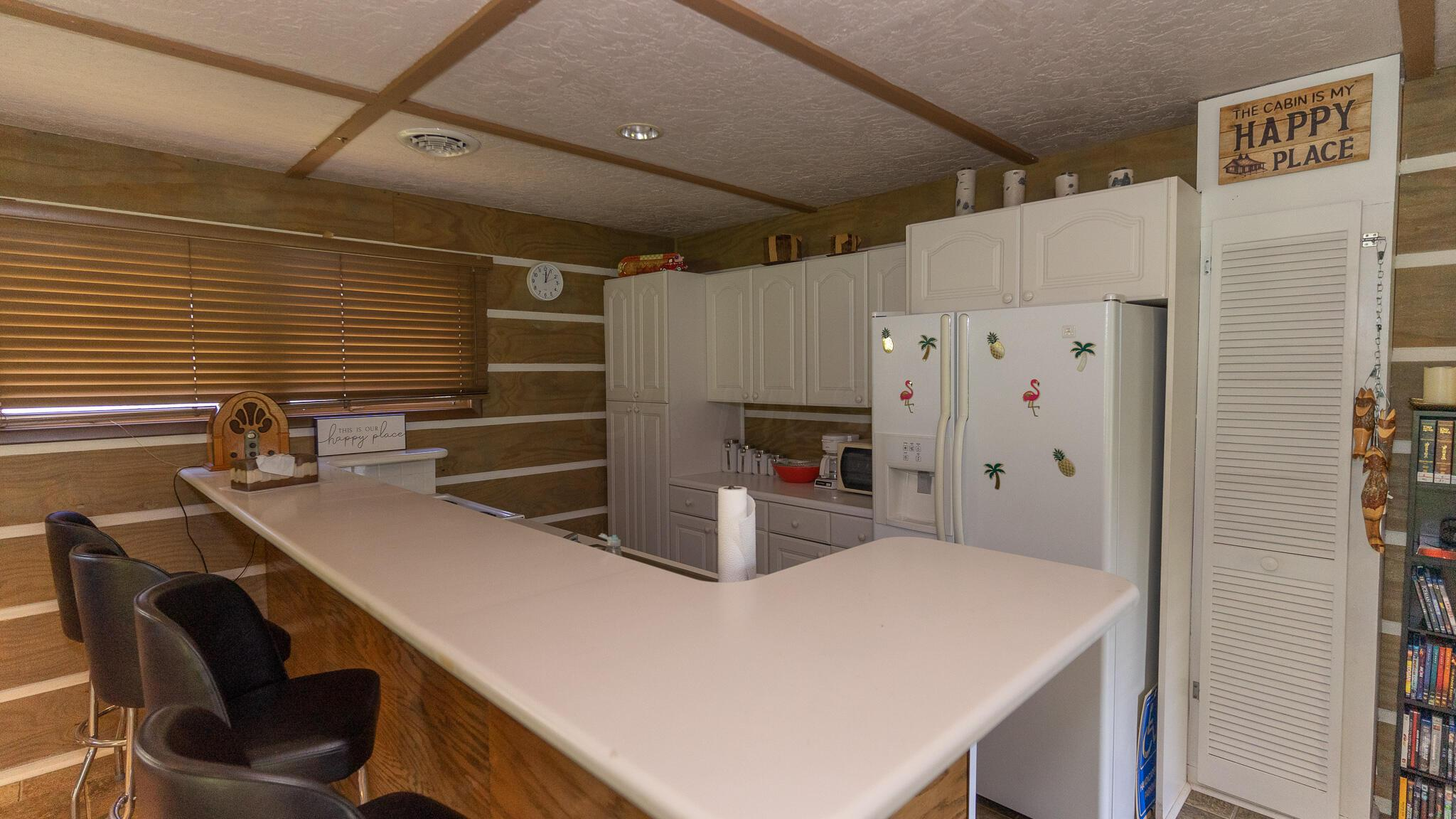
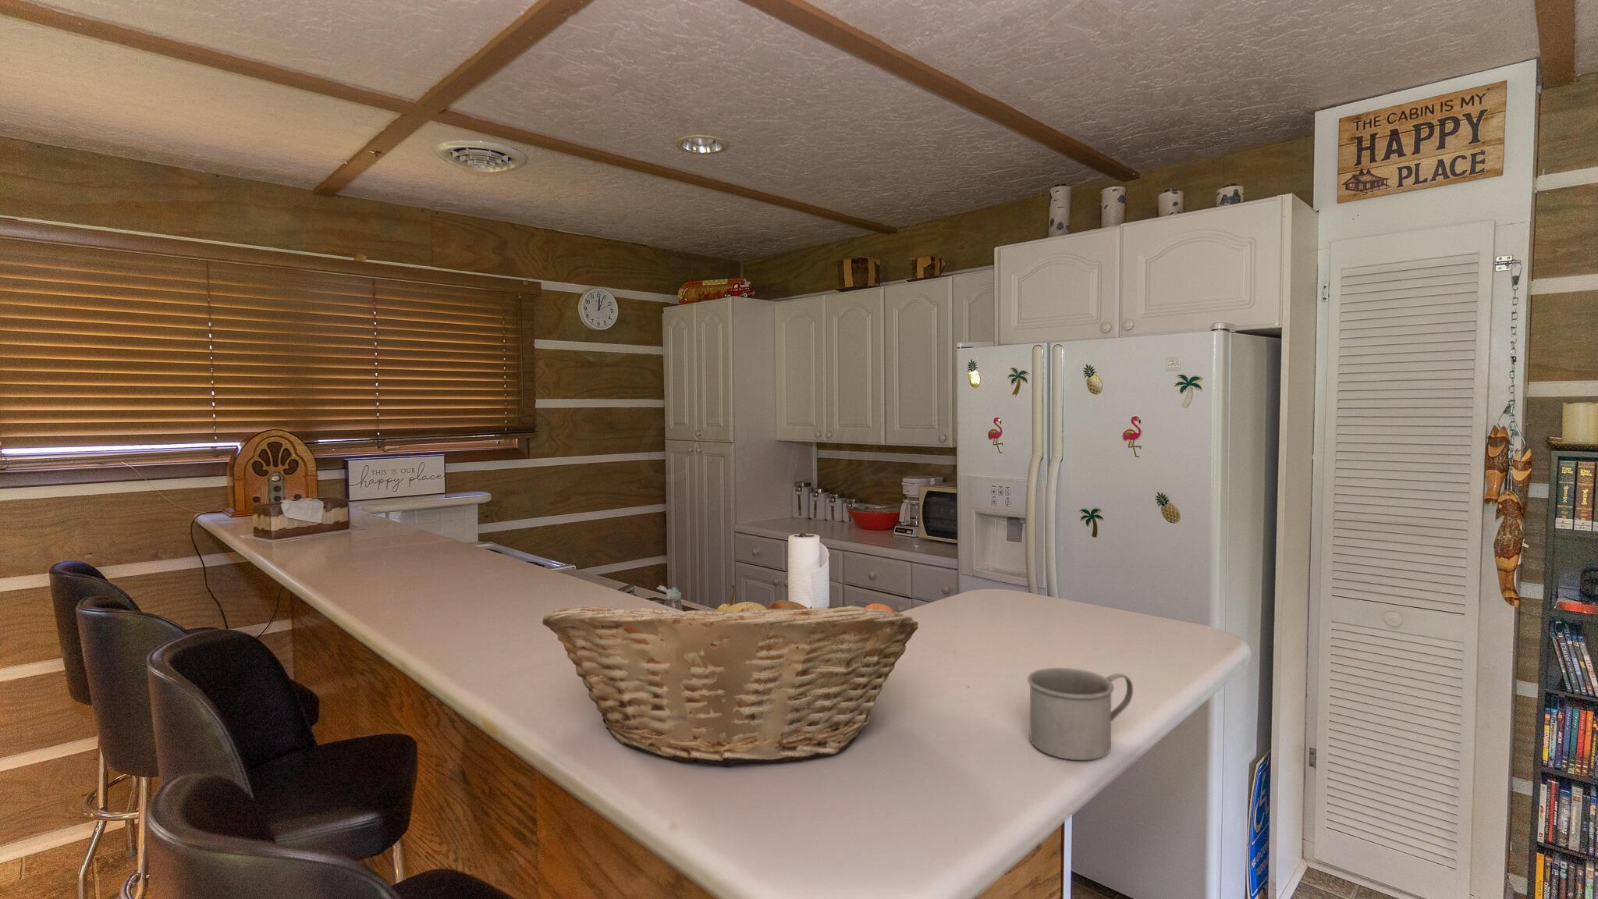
+ fruit basket [541,584,919,766]
+ mug [1027,667,1134,761]
